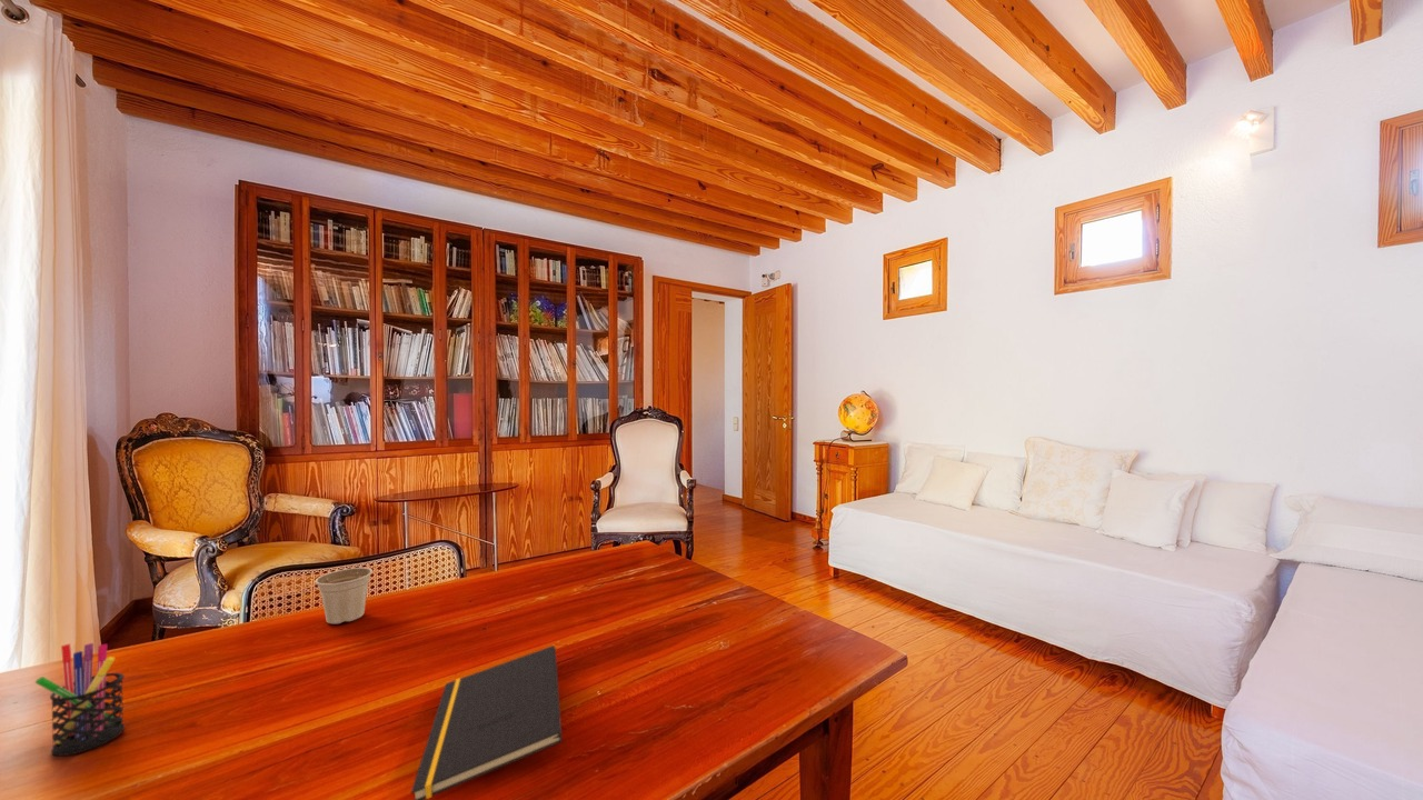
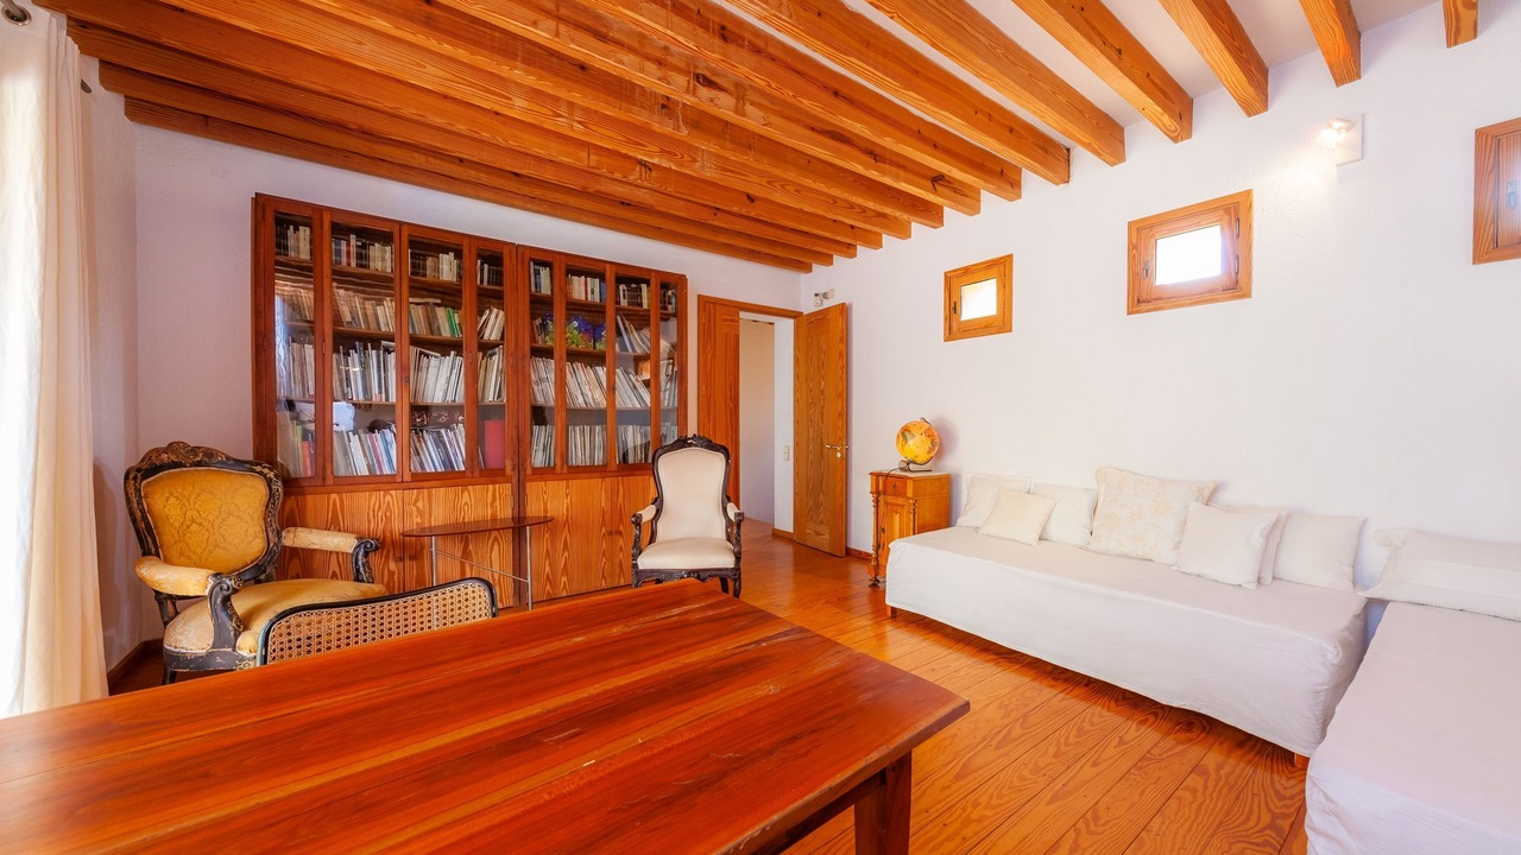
- flower pot [315,567,374,624]
- notepad [410,644,564,800]
- pen holder [34,642,126,757]
